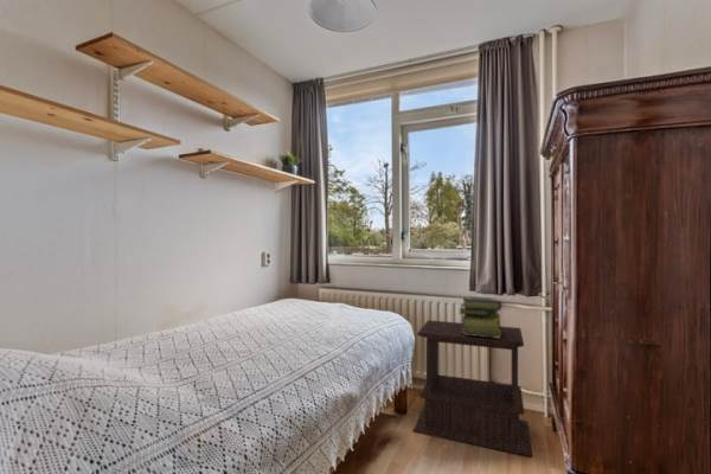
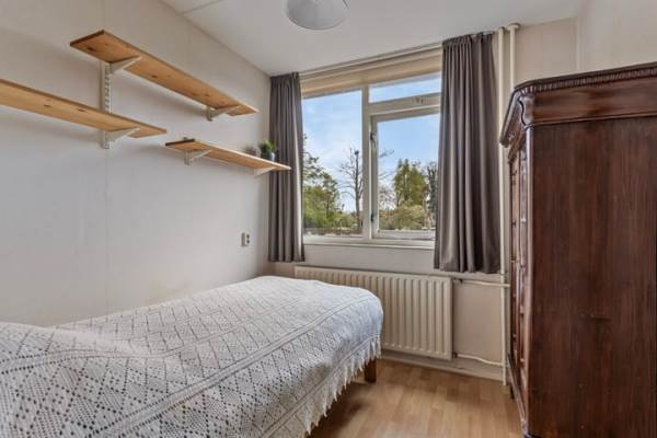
- side table [412,319,533,457]
- stack of books [457,296,502,338]
